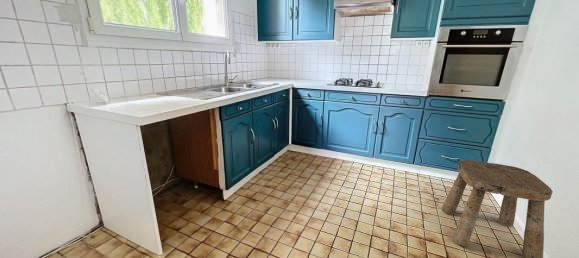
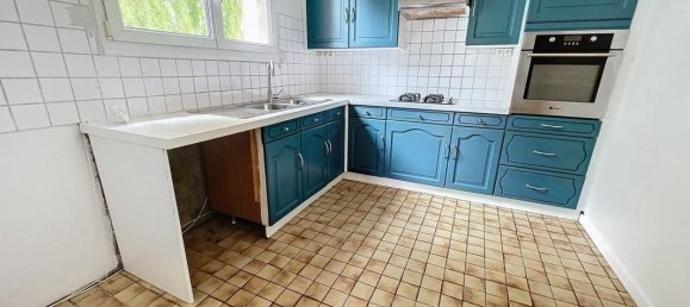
- stool [441,159,554,258]
